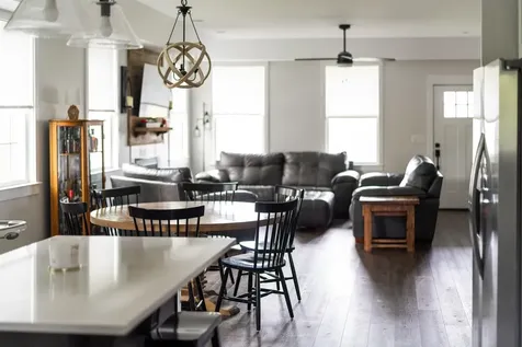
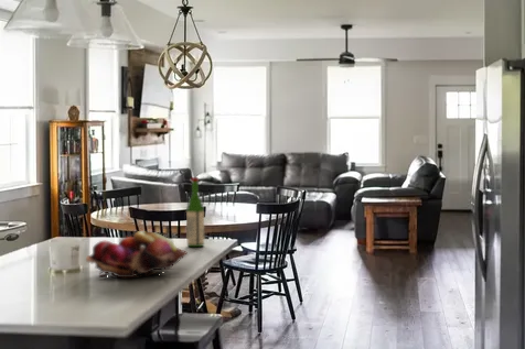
+ fruit basket [85,230,189,279]
+ wine bottle [185,176,205,248]
